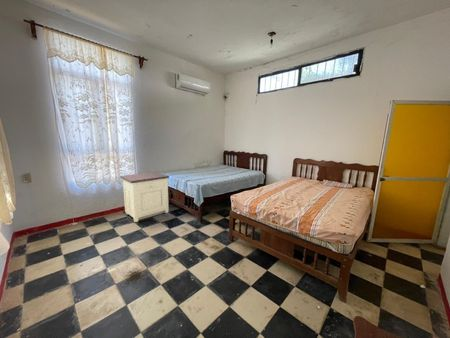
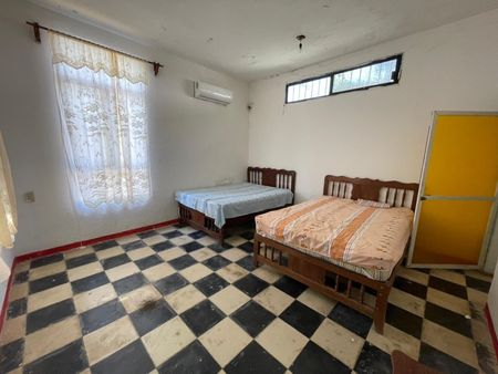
- nightstand [119,171,170,223]
